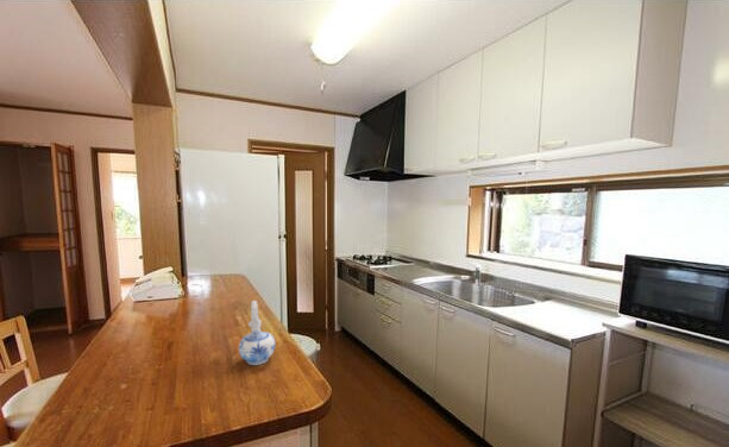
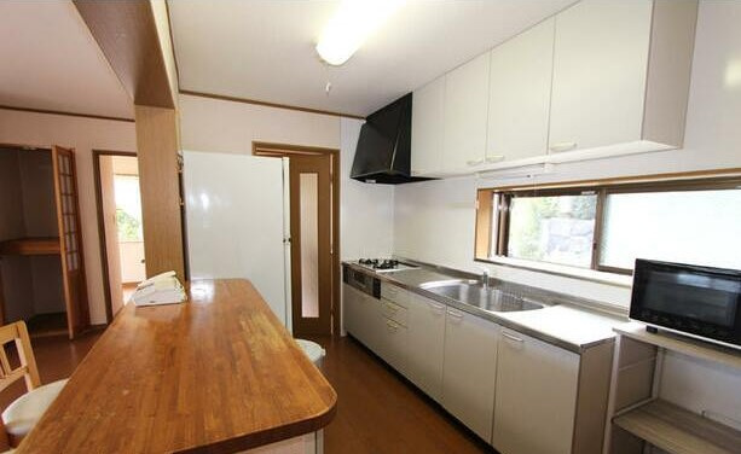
- ceramic pitcher [238,300,276,366]
